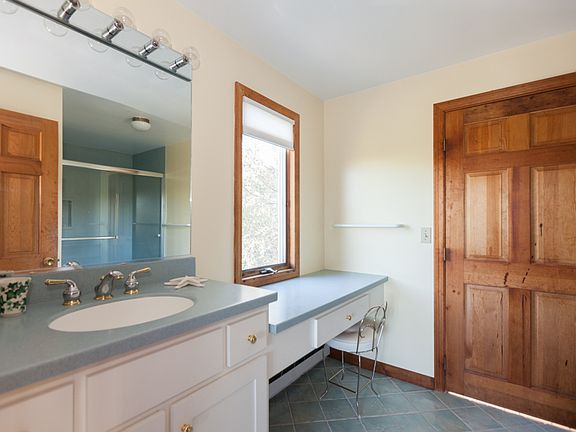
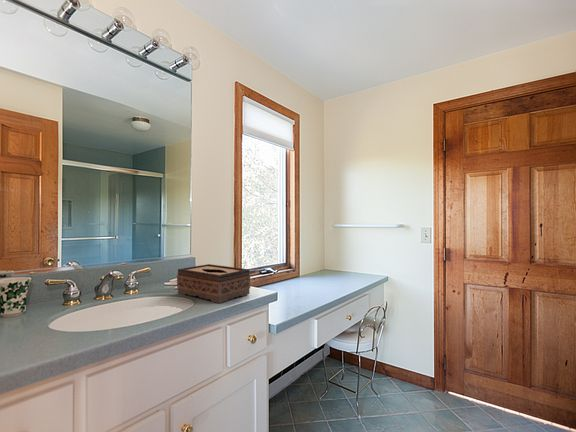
+ tissue box [176,263,251,304]
